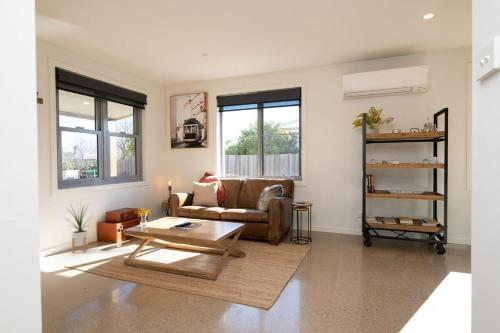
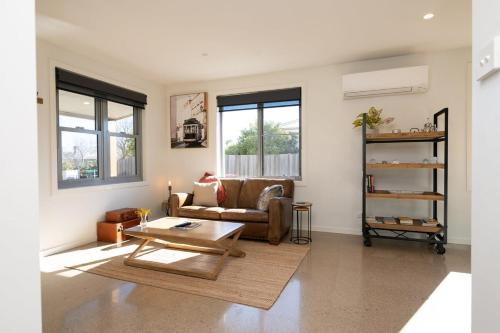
- house plant [65,199,93,254]
